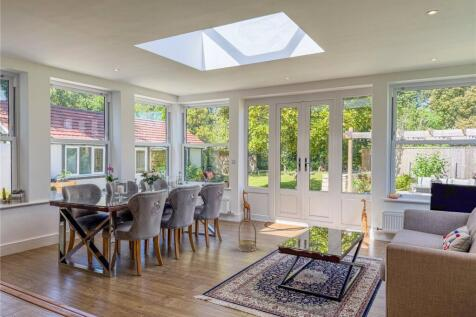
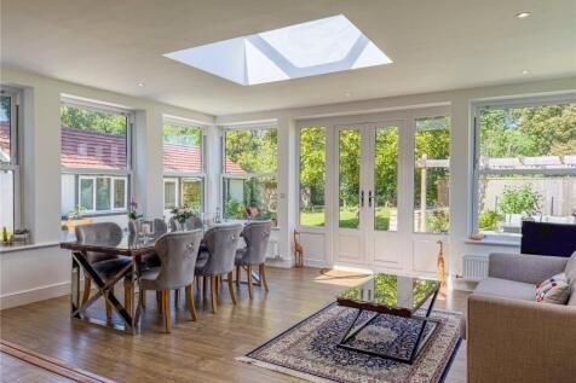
- basket [237,219,258,253]
